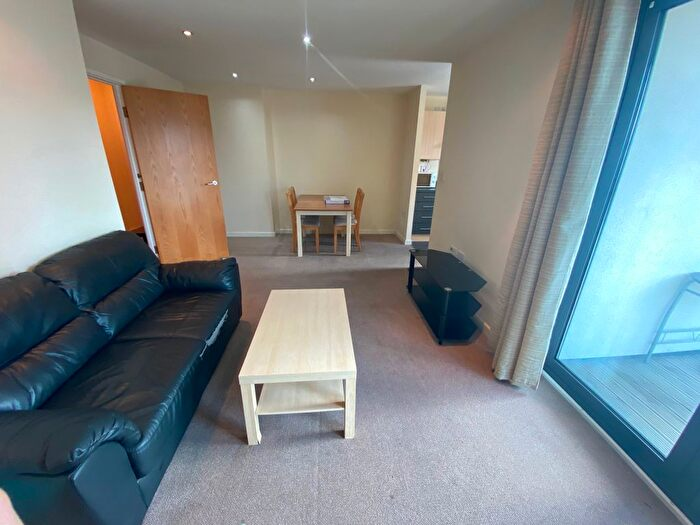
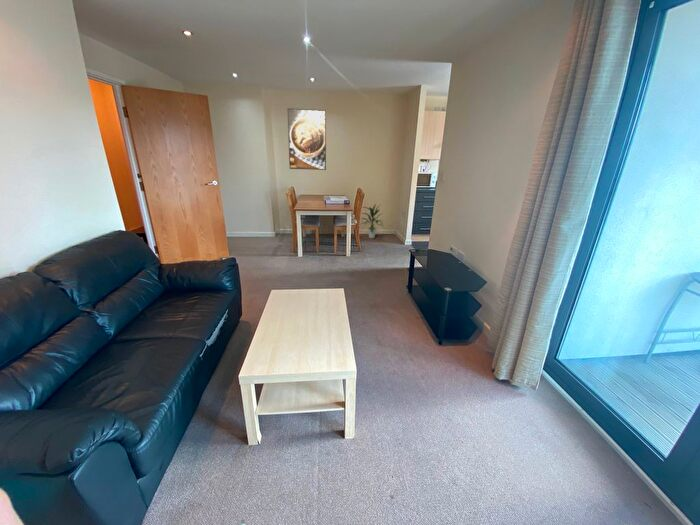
+ indoor plant [360,203,384,239]
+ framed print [286,107,327,171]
